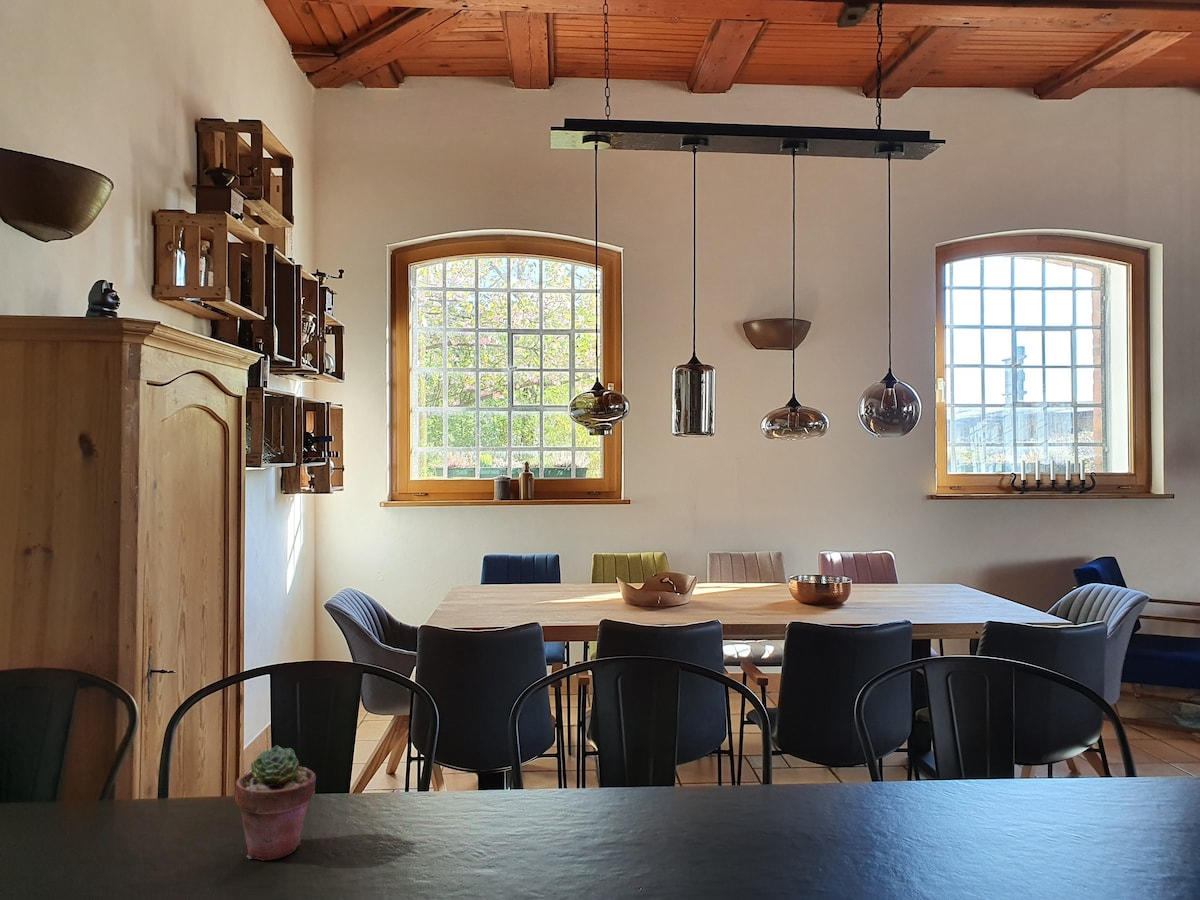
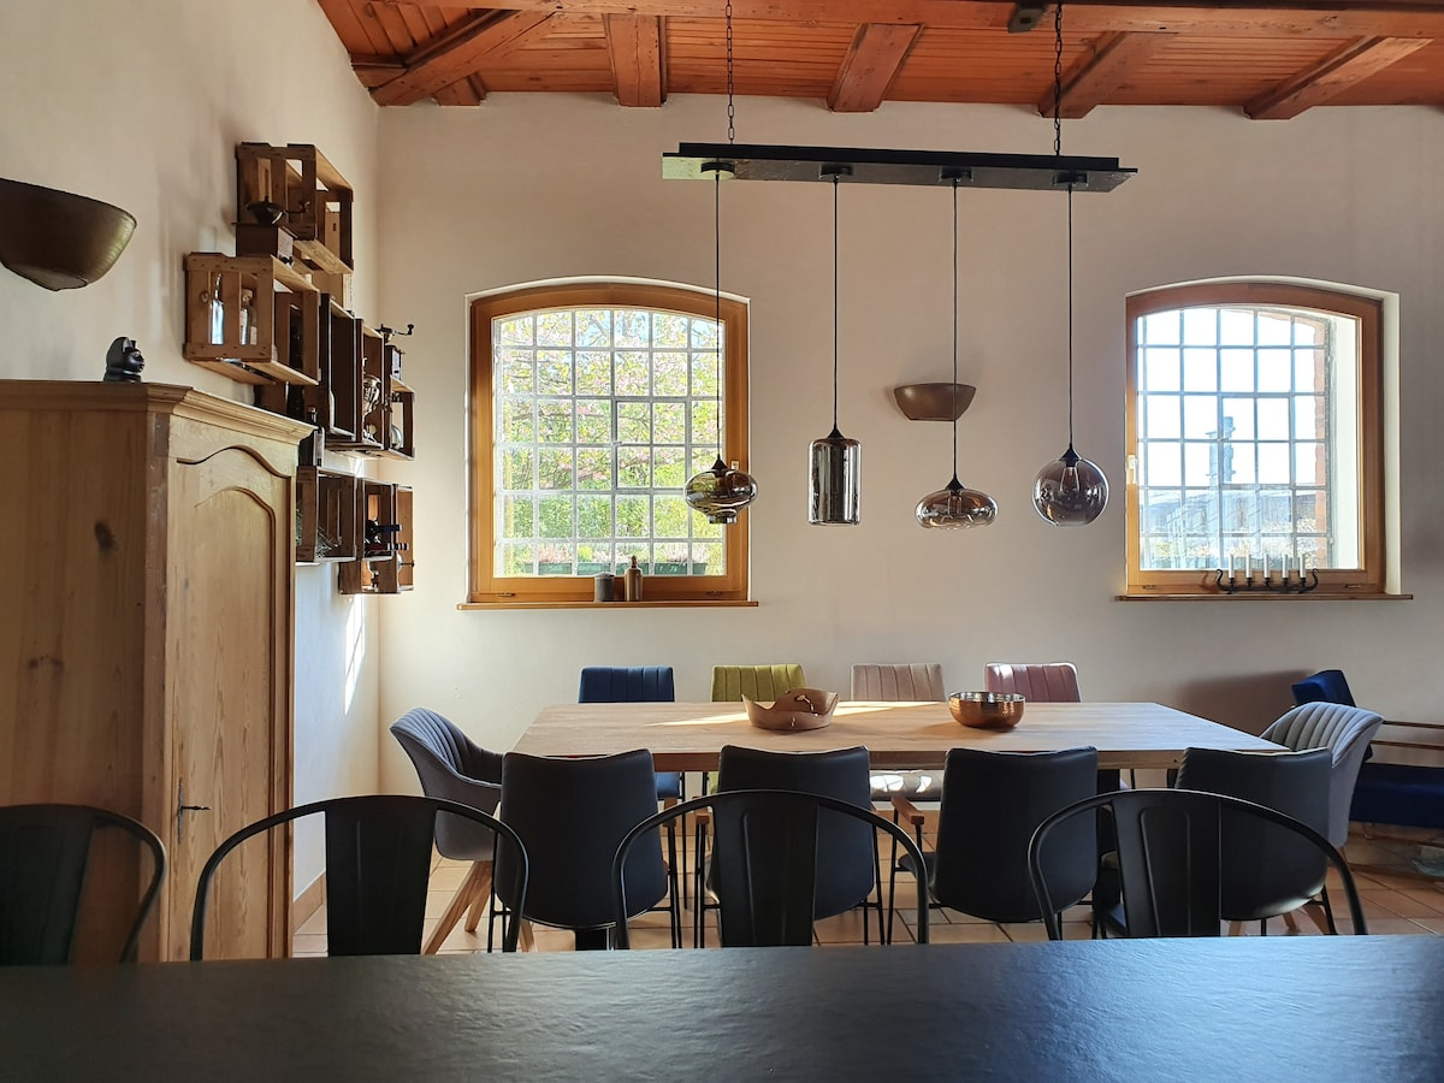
- potted succulent [234,745,317,861]
